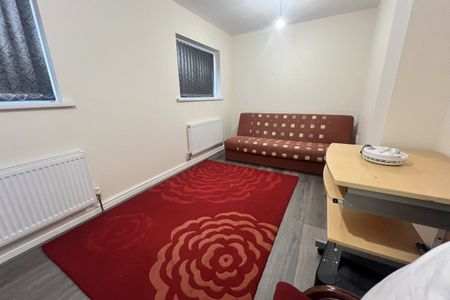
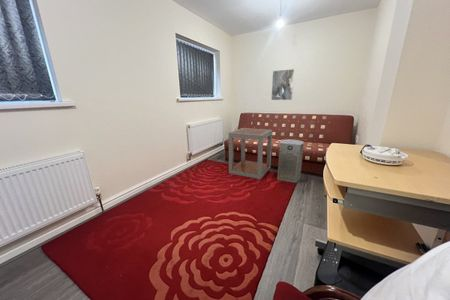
+ side table [228,127,273,180]
+ fan [276,138,305,184]
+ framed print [270,68,295,101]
